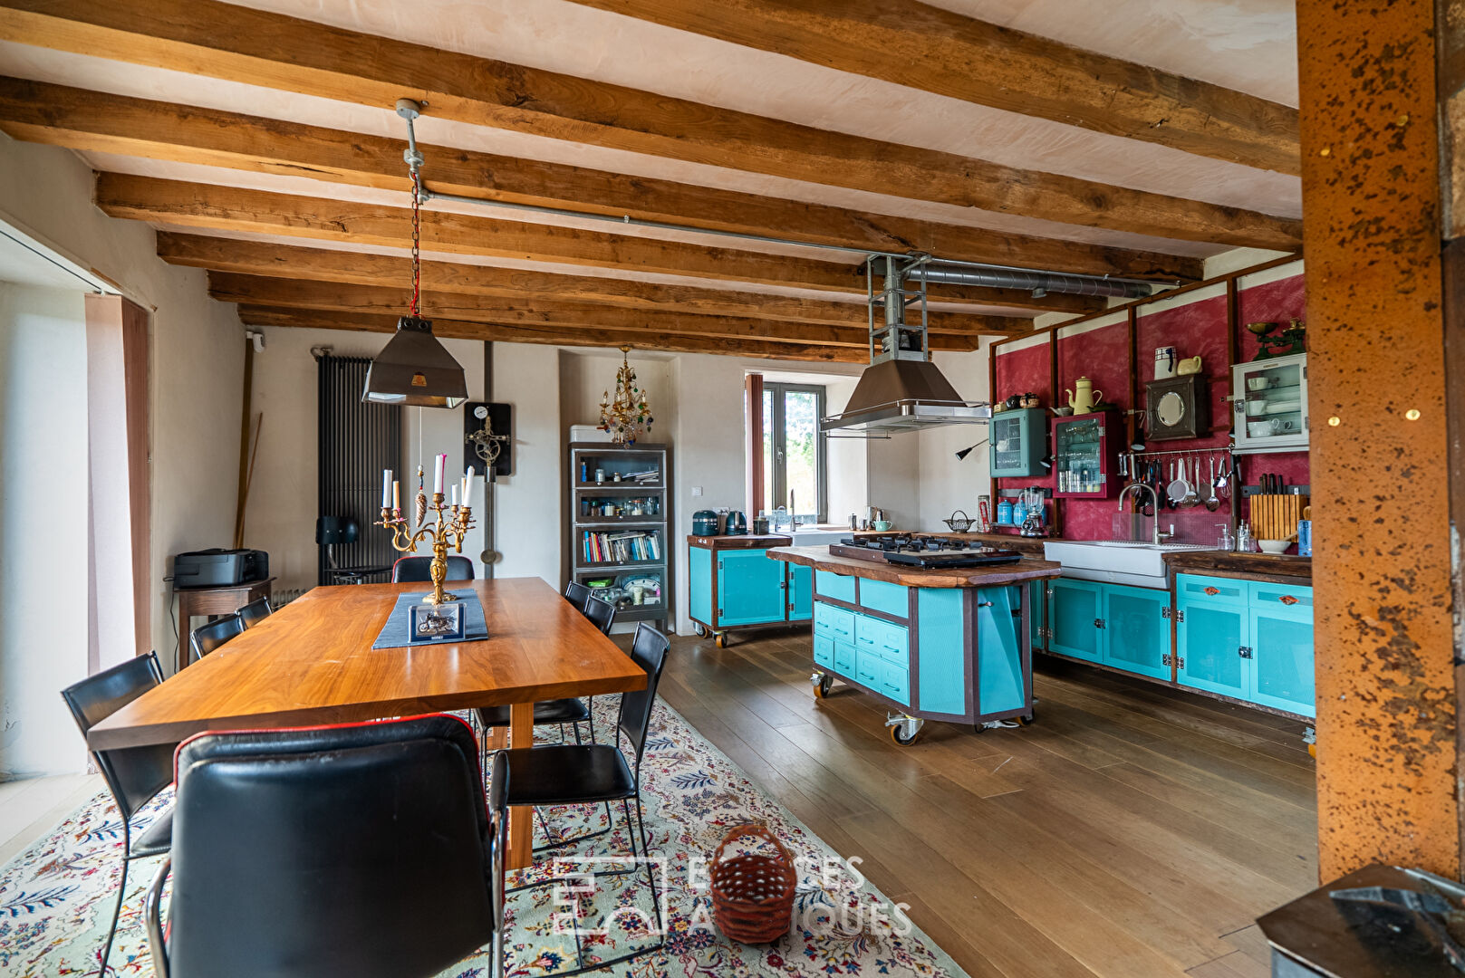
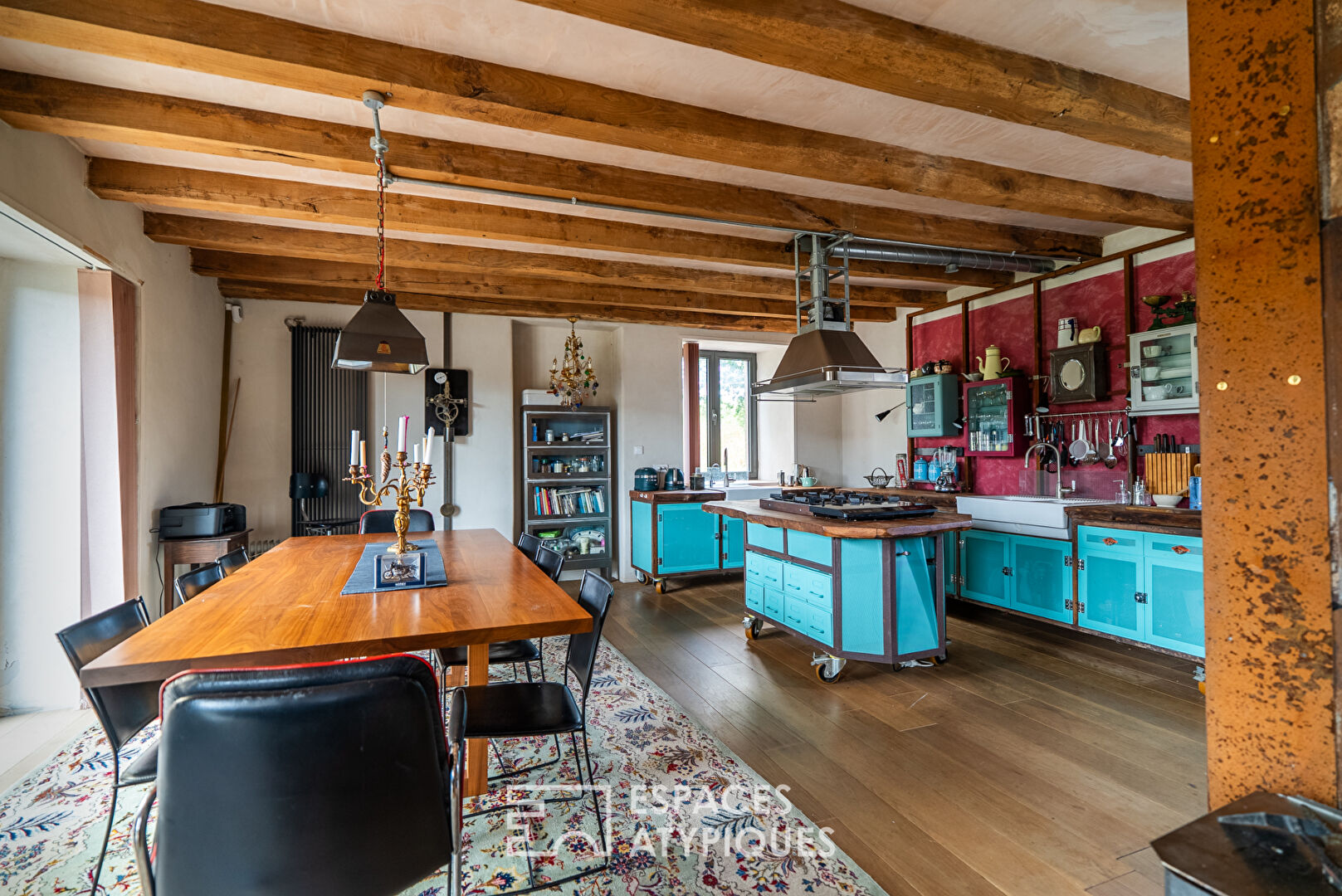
- basket [706,823,799,944]
